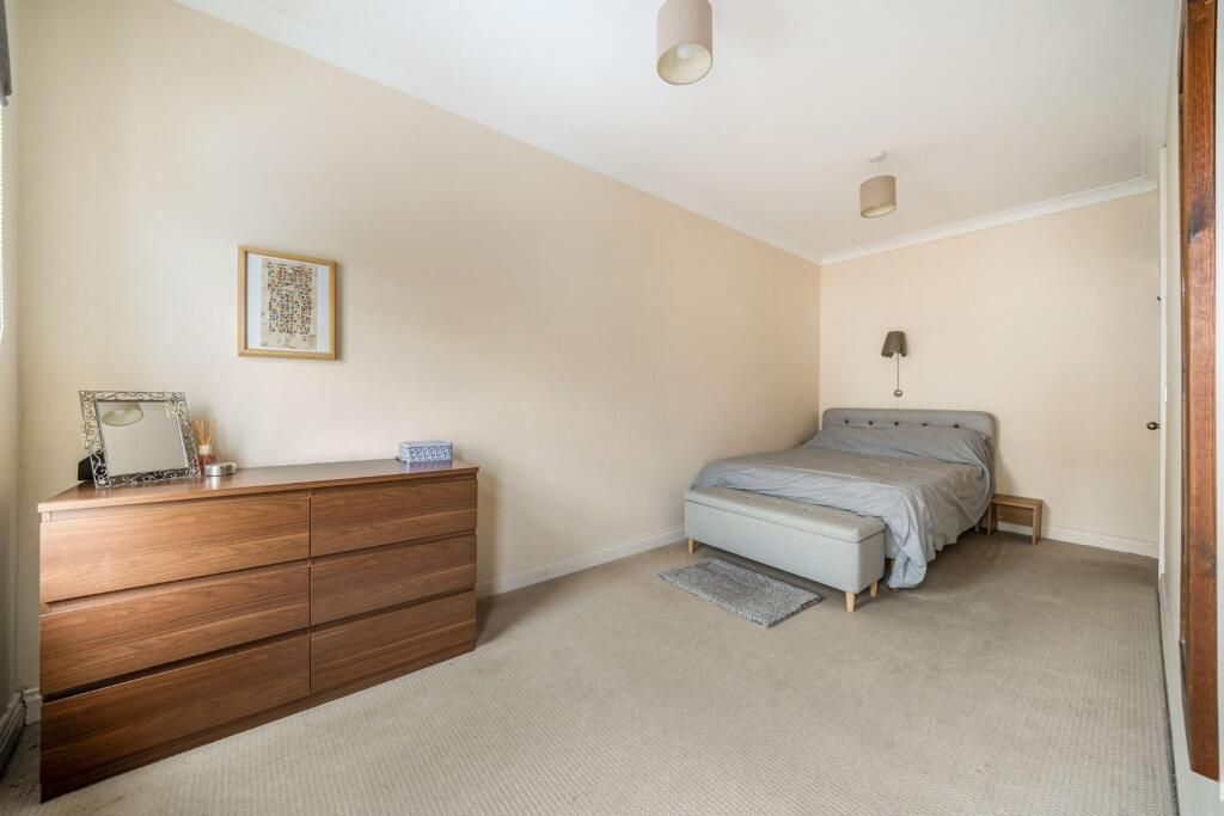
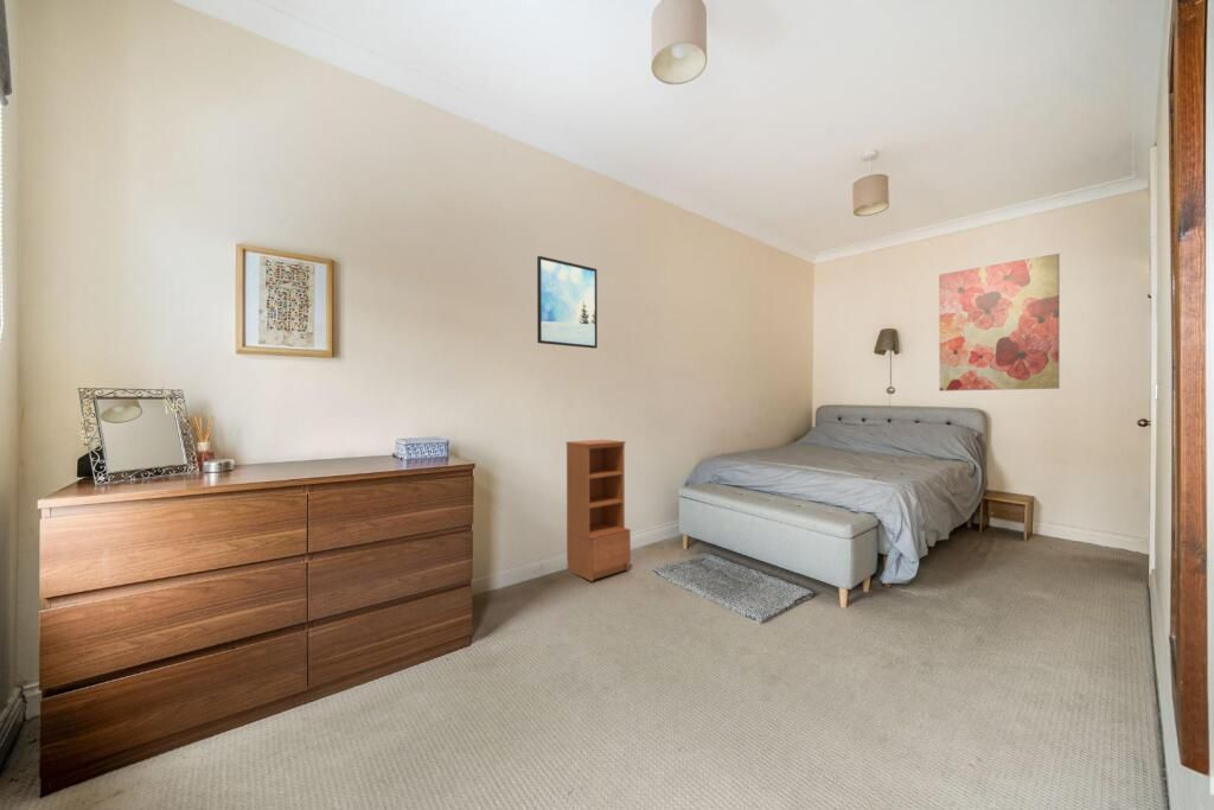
+ wall art [938,253,1061,393]
+ bookcase [566,439,632,582]
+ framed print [536,255,599,350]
